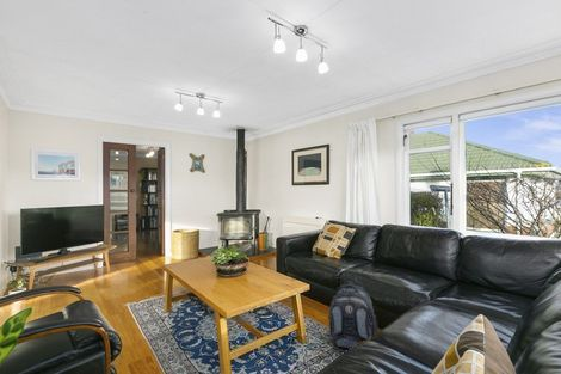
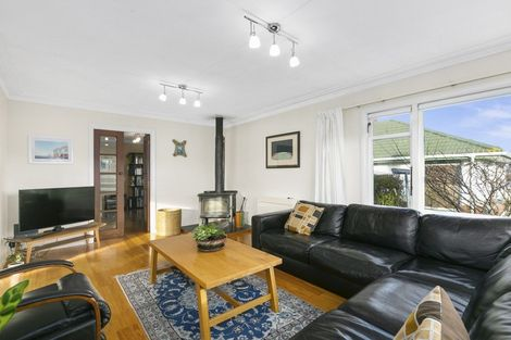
- backpack [327,280,380,350]
